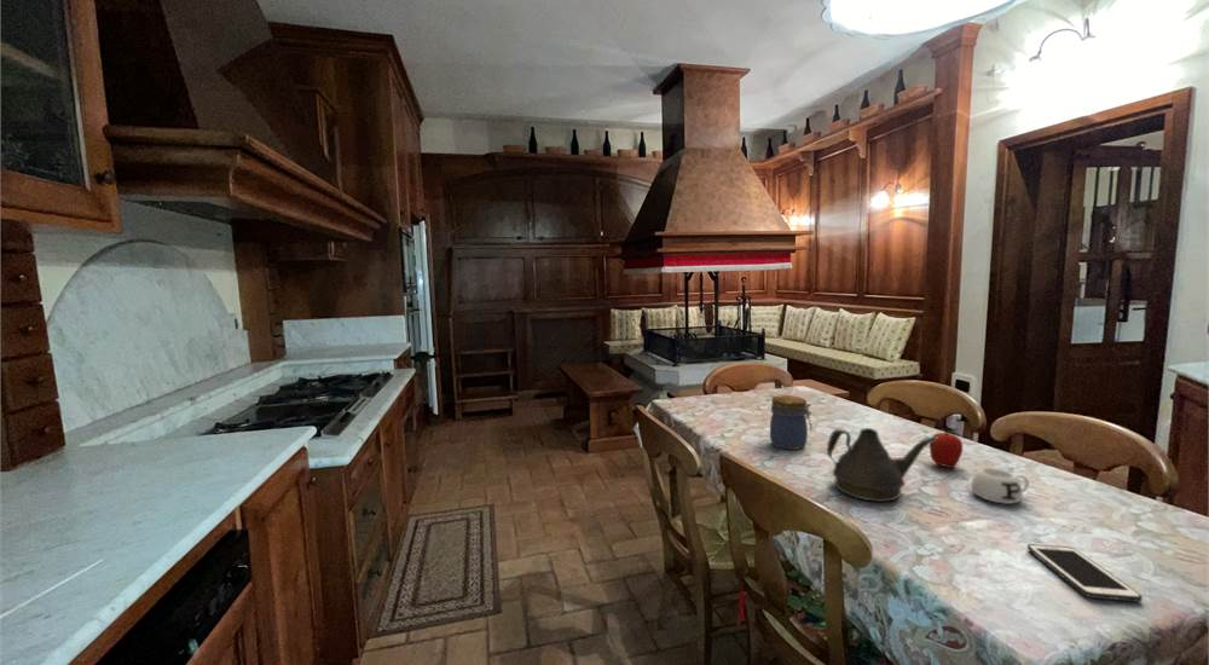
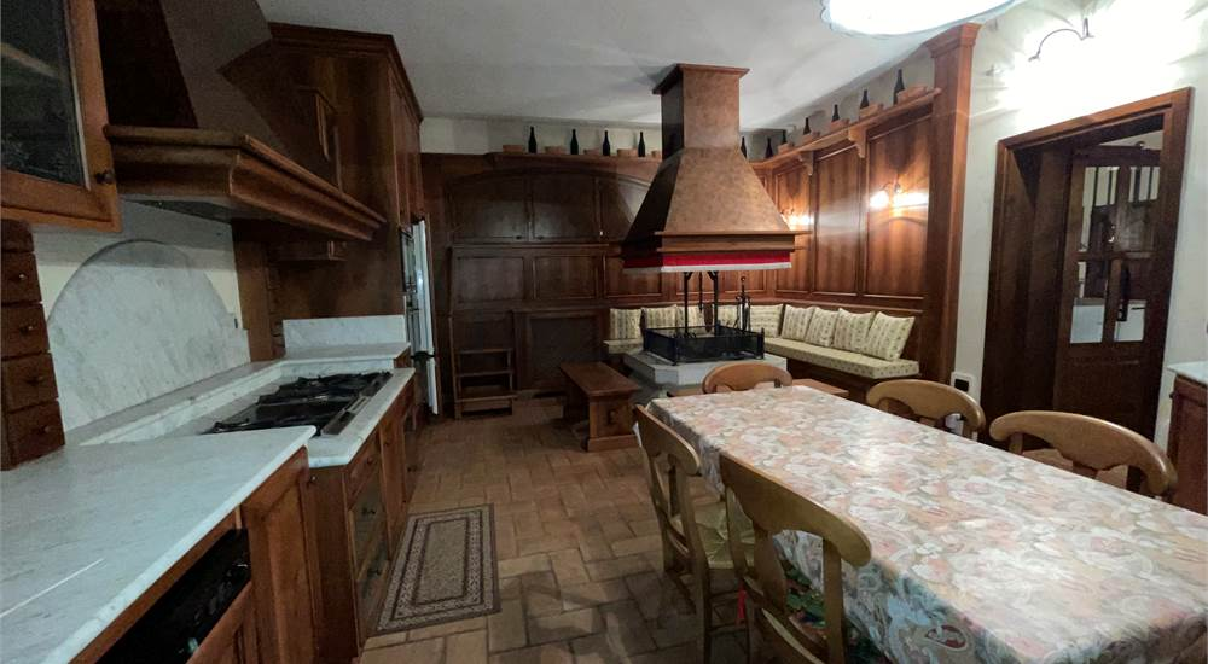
- fruit [929,429,964,469]
- jar [769,394,812,451]
- teapot [826,427,938,503]
- cell phone [1026,543,1144,603]
- mug [970,467,1030,505]
